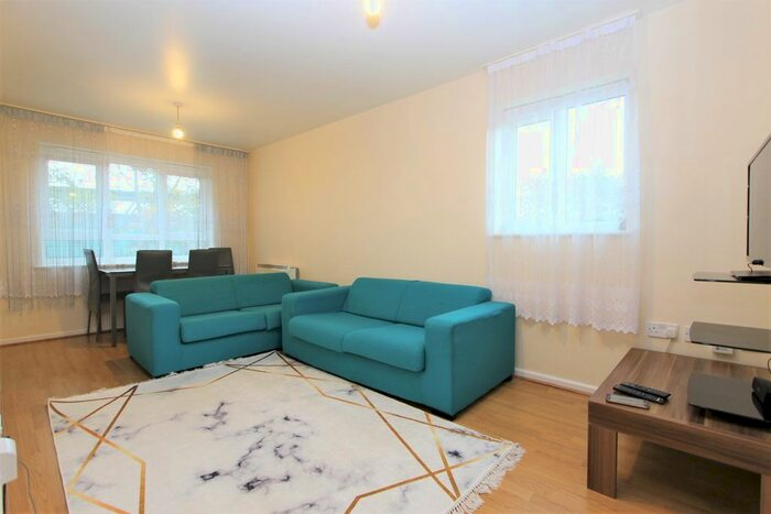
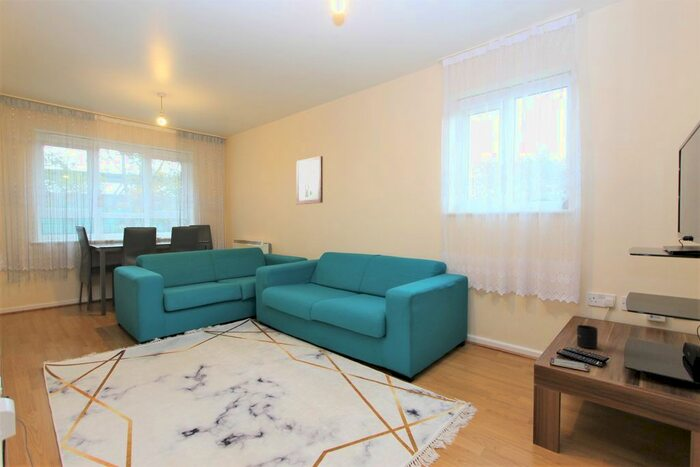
+ mug [576,324,599,349]
+ wall art [295,155,324,206]
